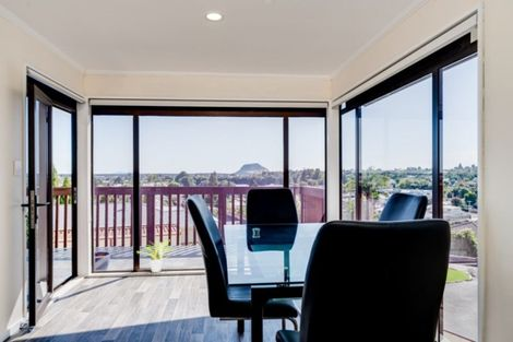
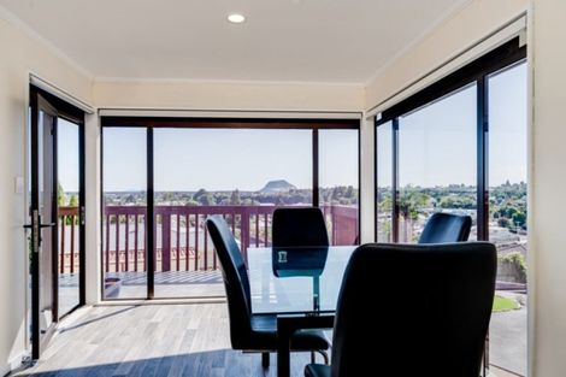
- potted plant [135,239,177,273]
